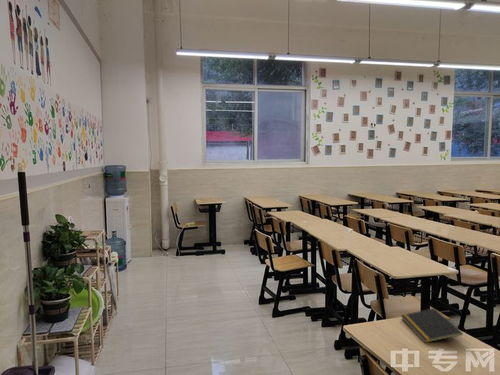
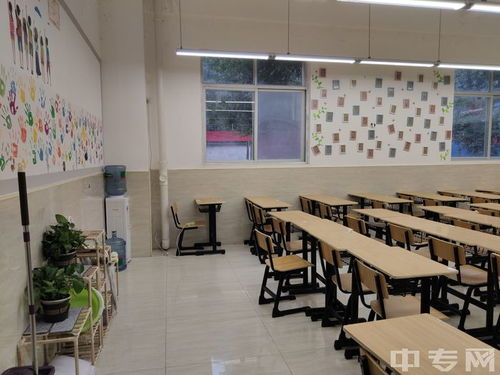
- notepad [400,307,464,344]
